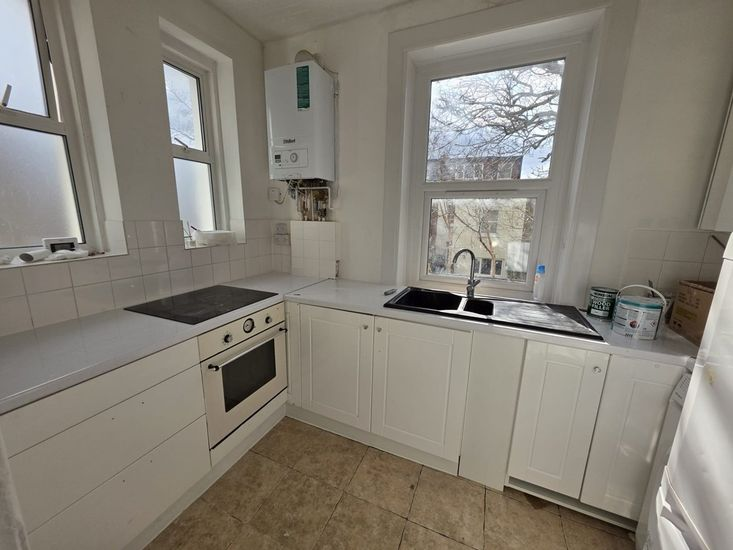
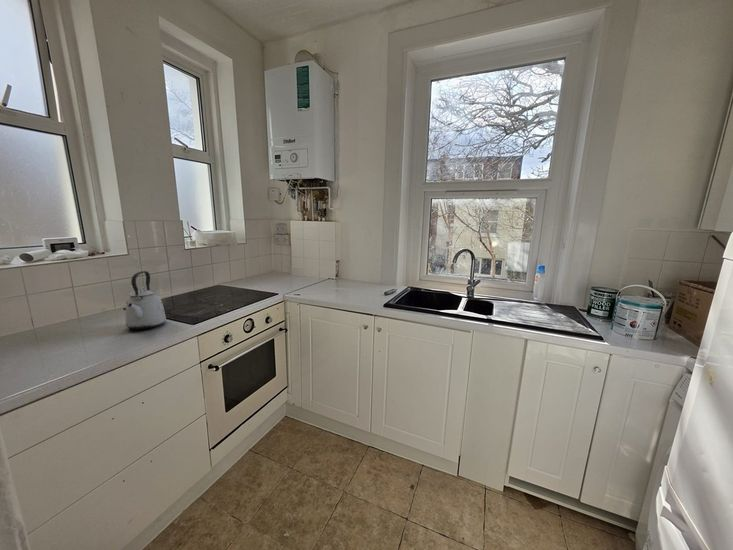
+ kettle [124,270,167,330]
